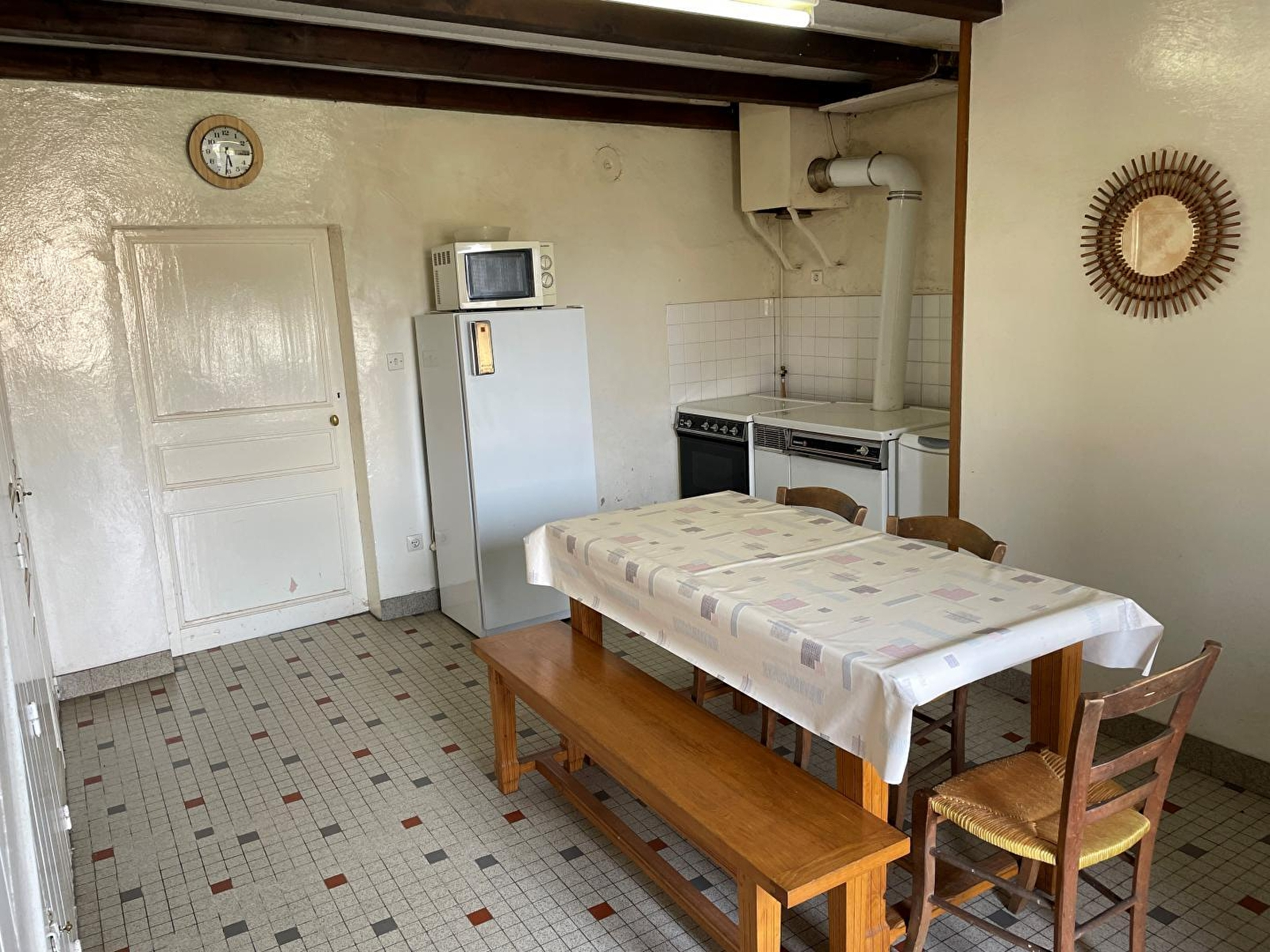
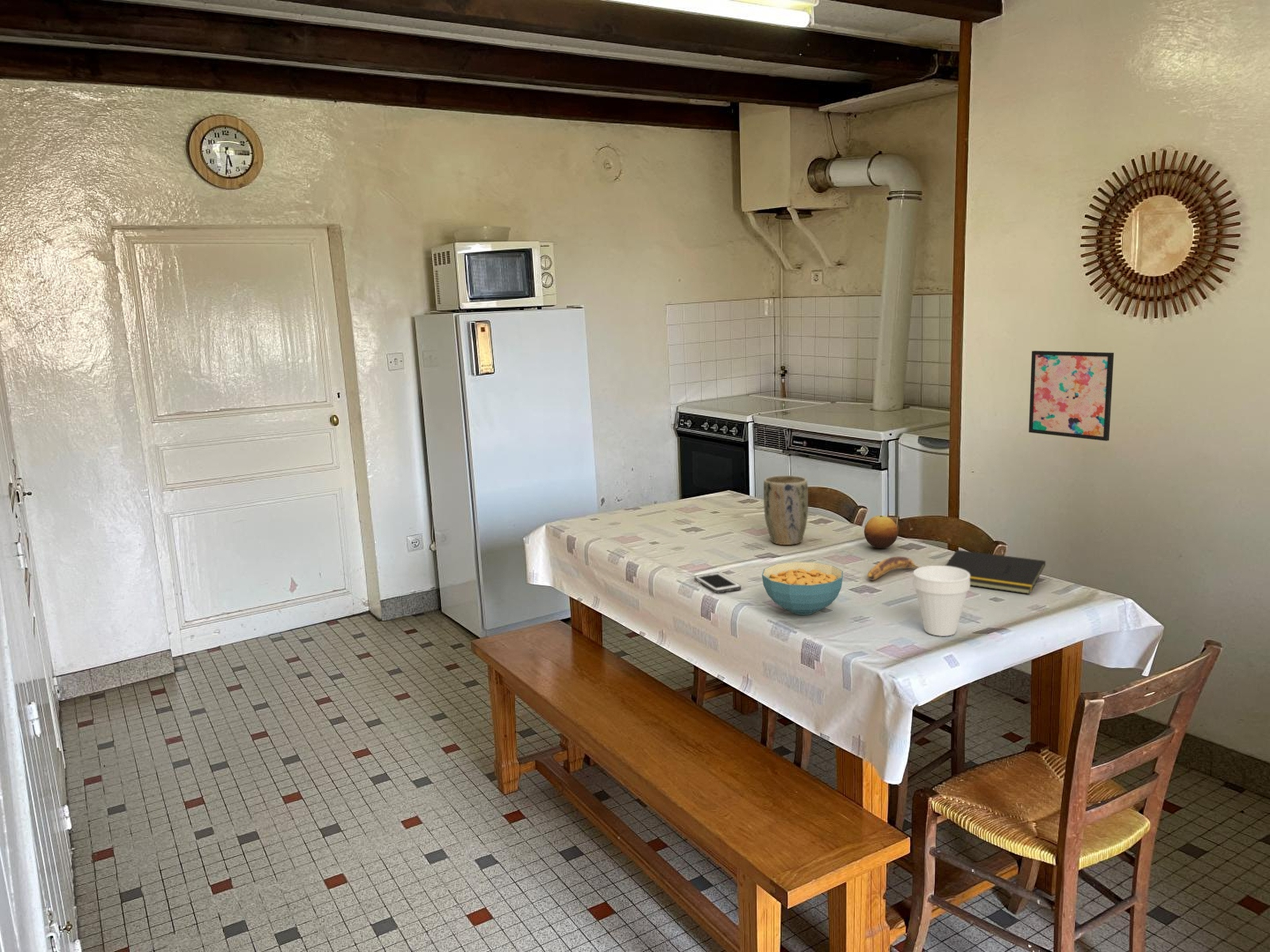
+ wall art [1028,350,1114,442]
+ banana [867,555,920,582]
+ cell phone [694,572,742,593]
+ plant pot [763,474,809,546]
+ cup [912,565,971,637]
+ fruit [864,515,899,549]
+ notepad [945,549,1046,595]
+ cereal bowl [761,561,844,616]
